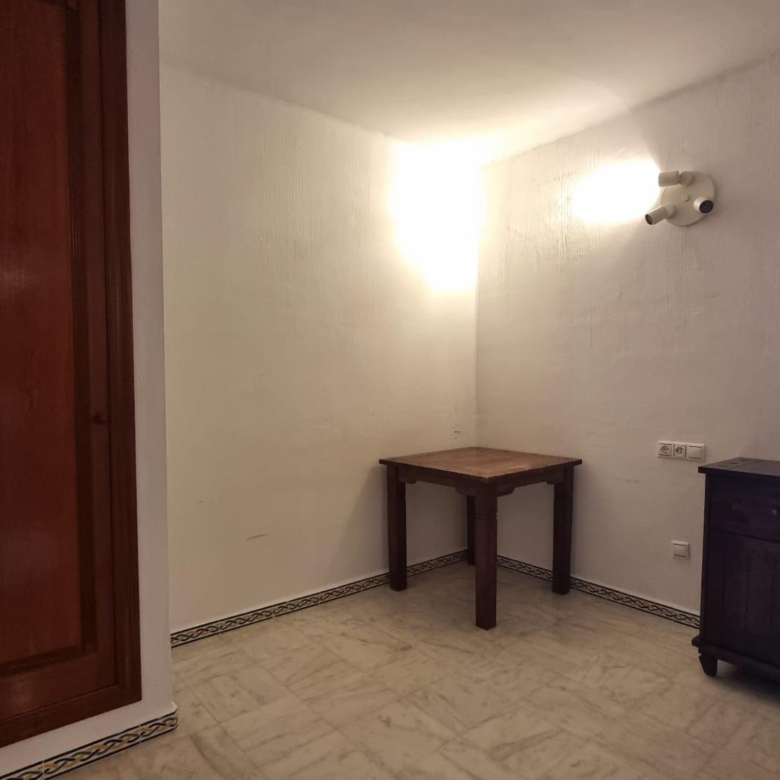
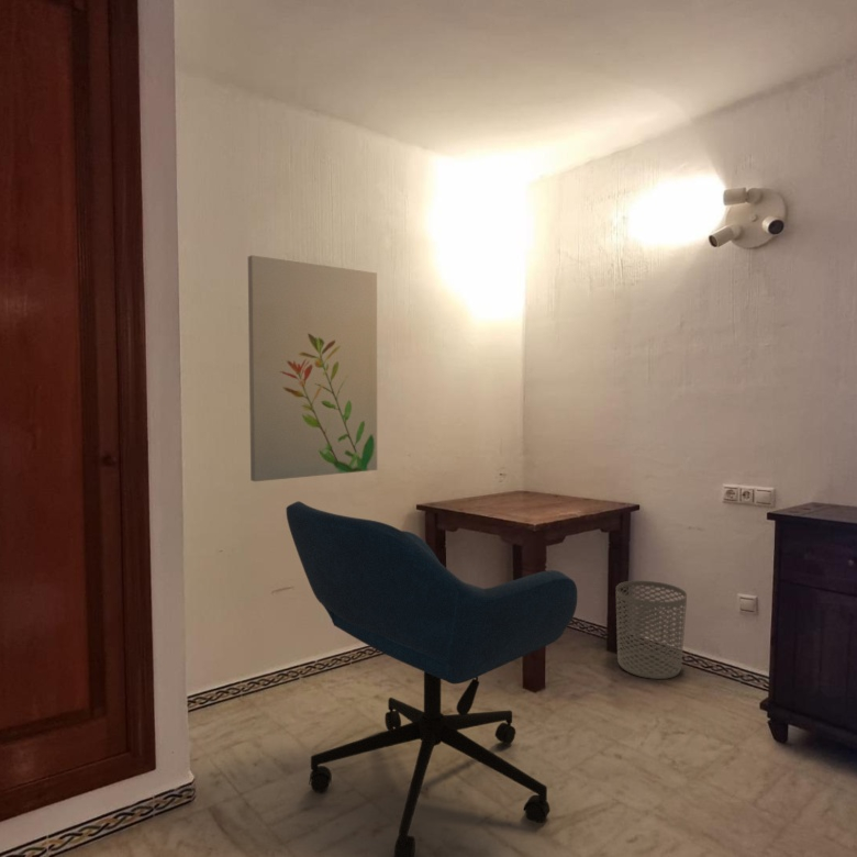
+ wall art [247,254,378,482]
+ office chair [285,500,578,857]
+ waste bin [615,580,688,680]
